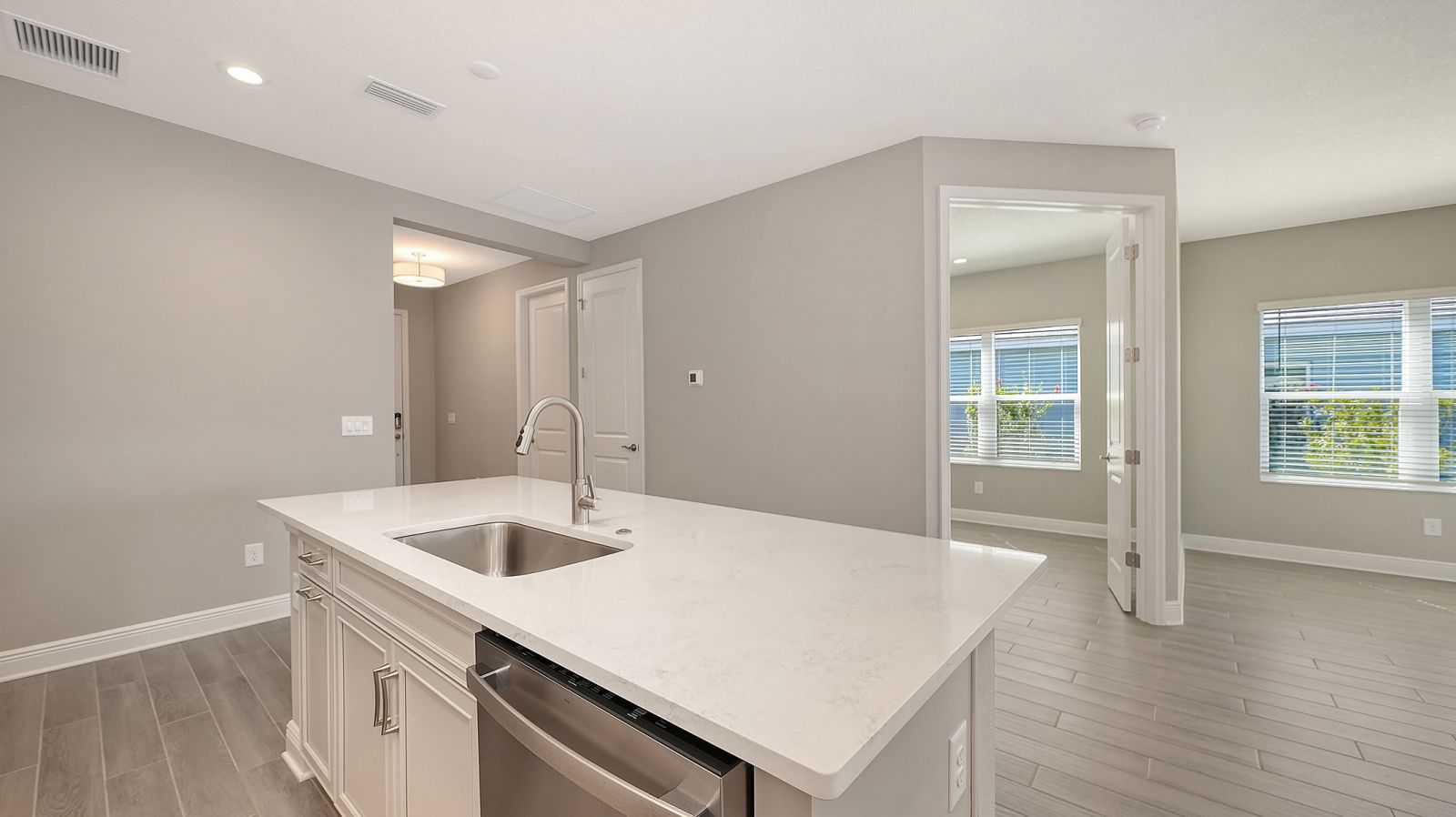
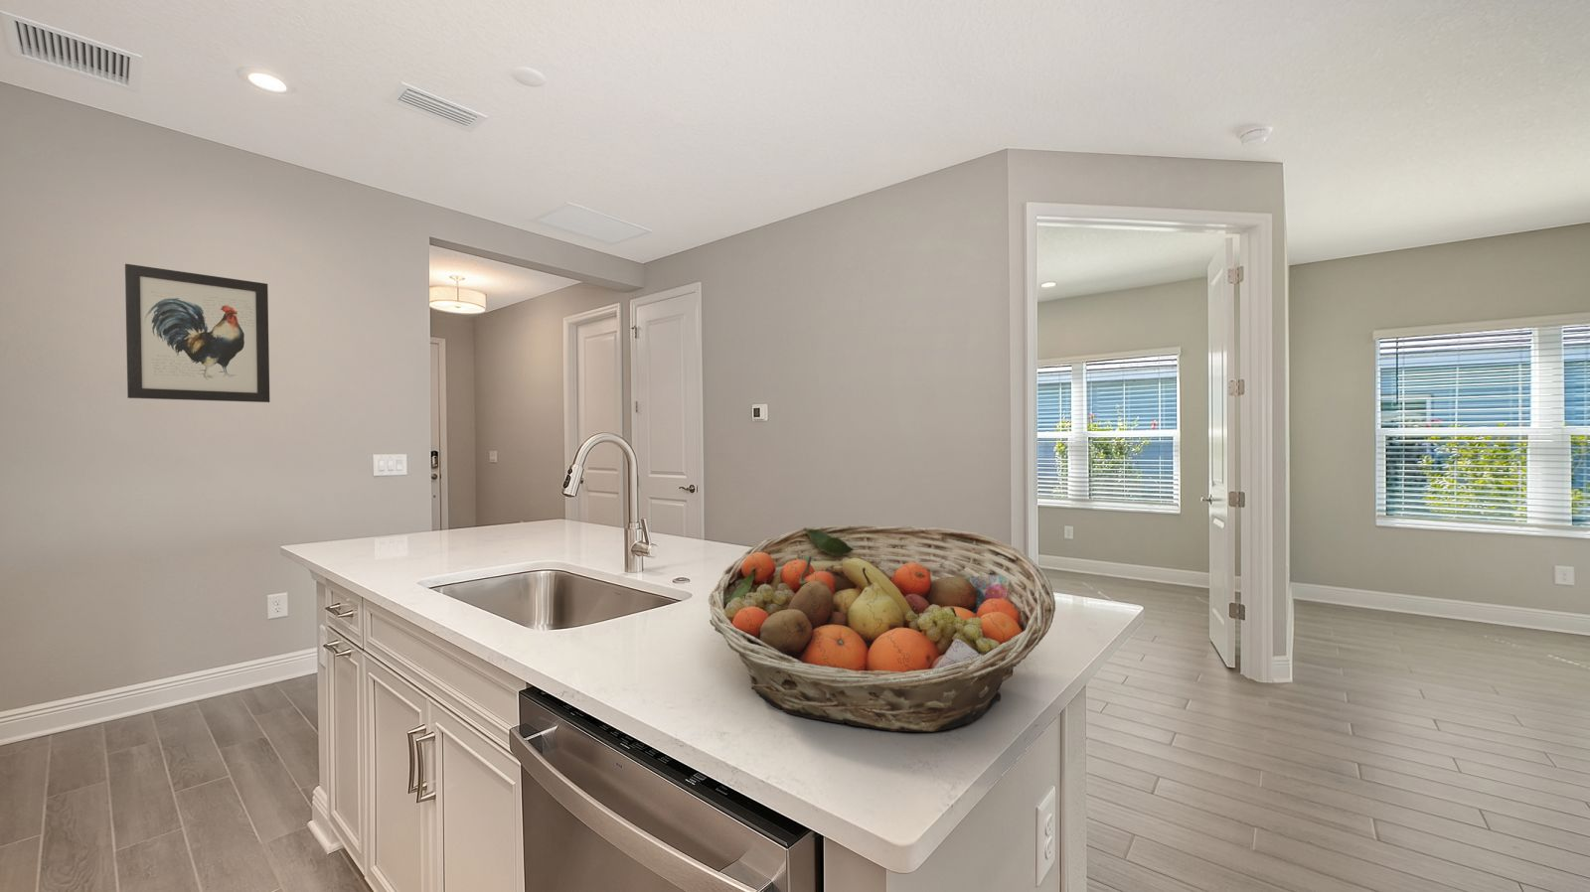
+ fruit basket [708,524,1056,733]
+ wall art [124,263,271,403]
